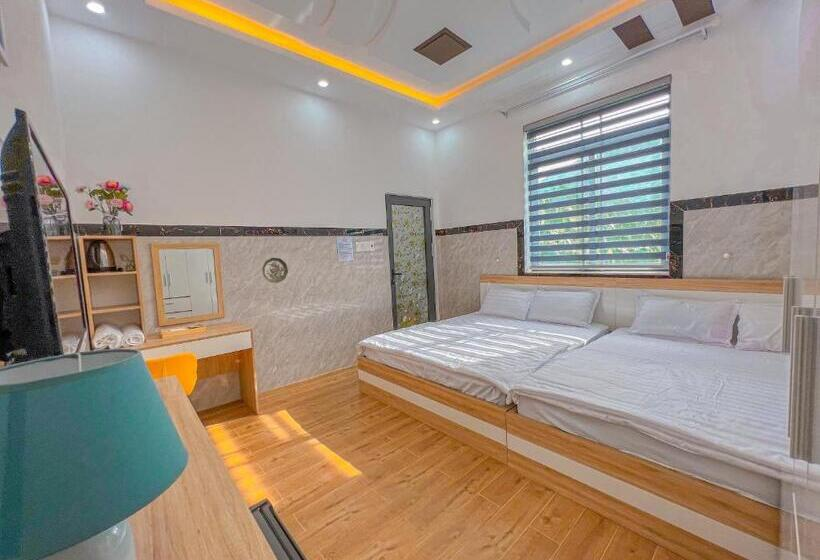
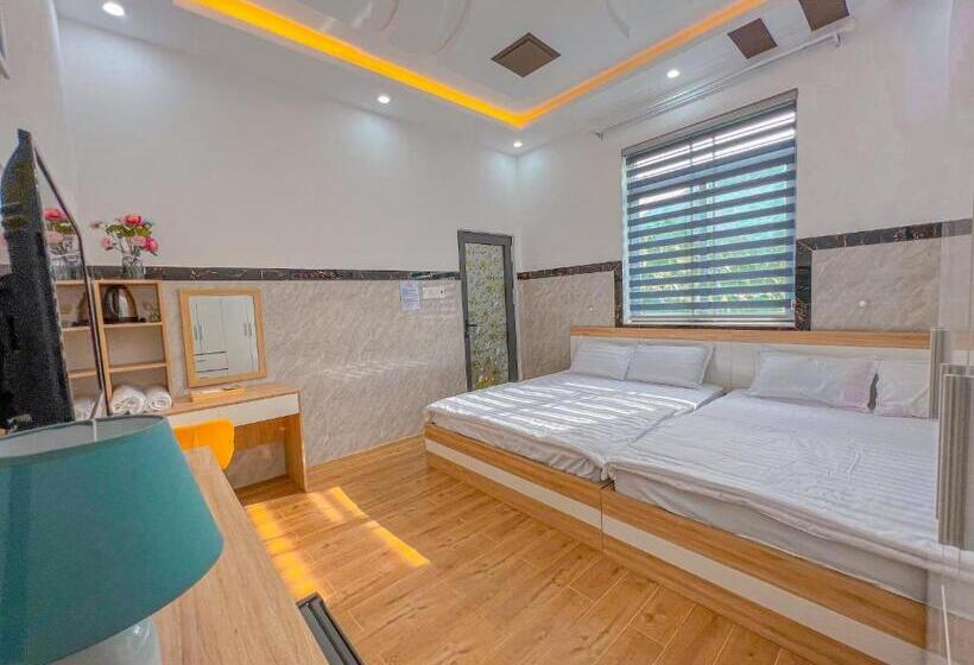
- decorative plate [261,257,289,284]
